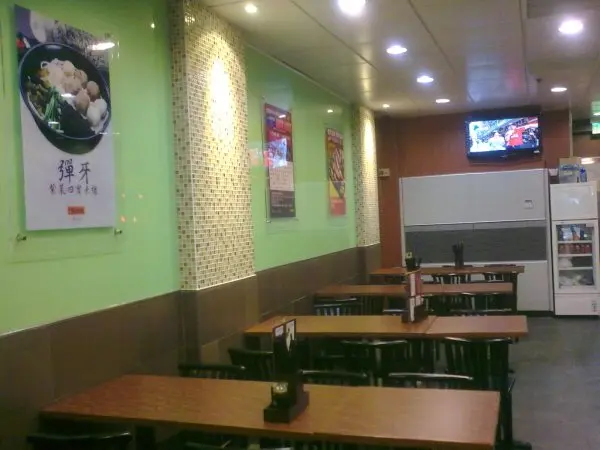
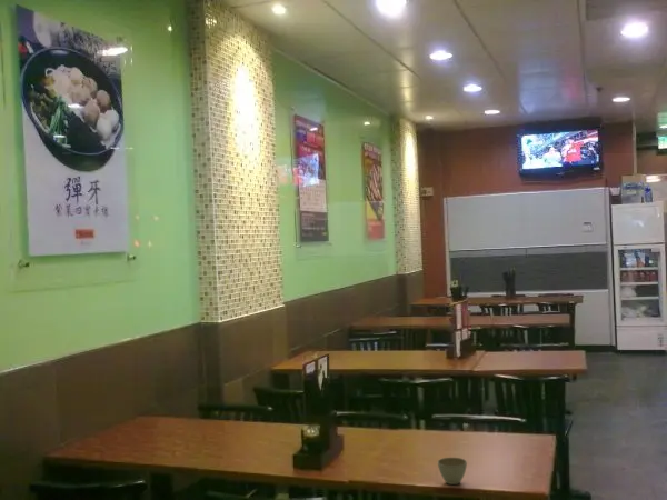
+ flower pot [437,457,468,486]
